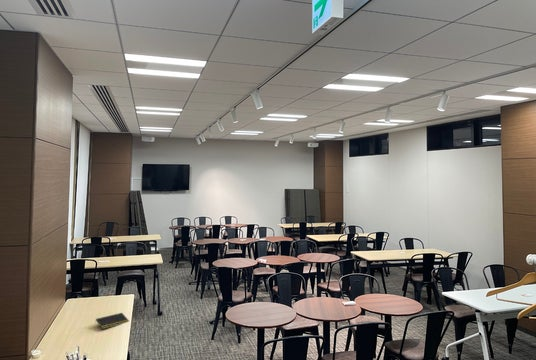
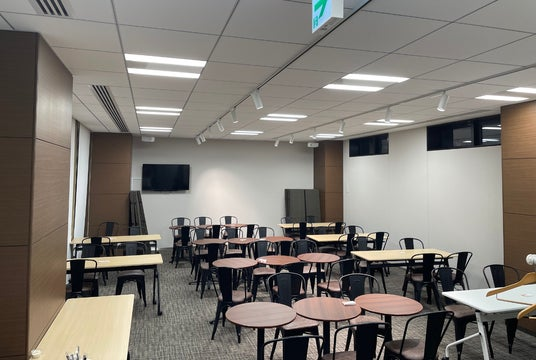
- notepad [94,312,130,330]
